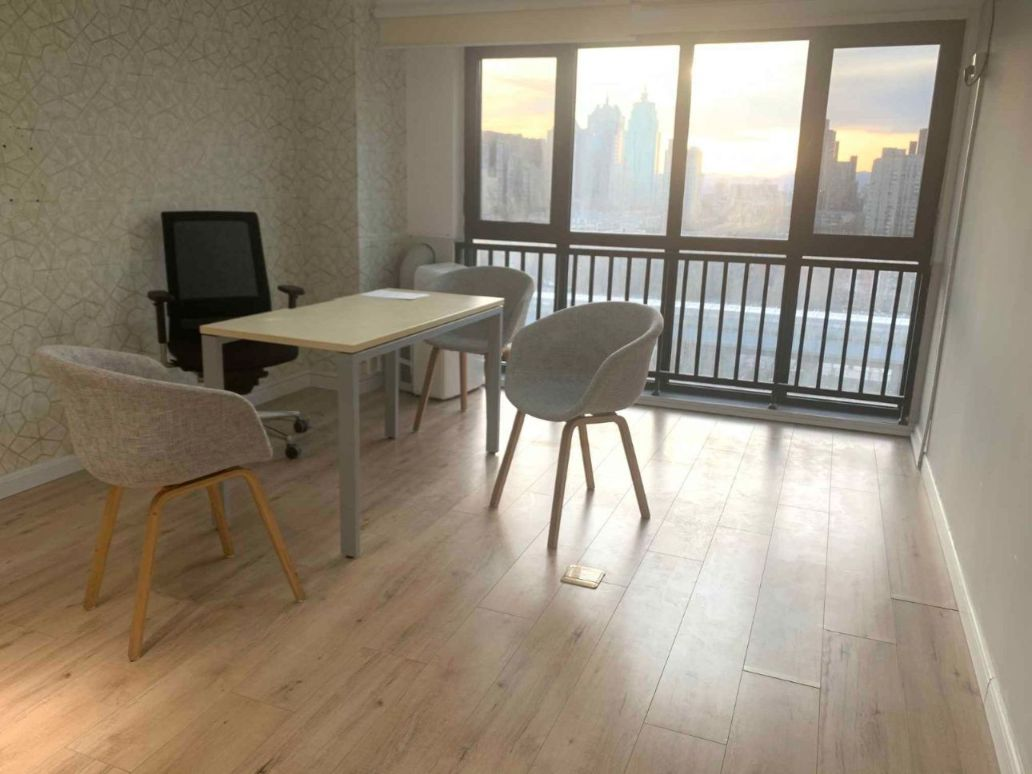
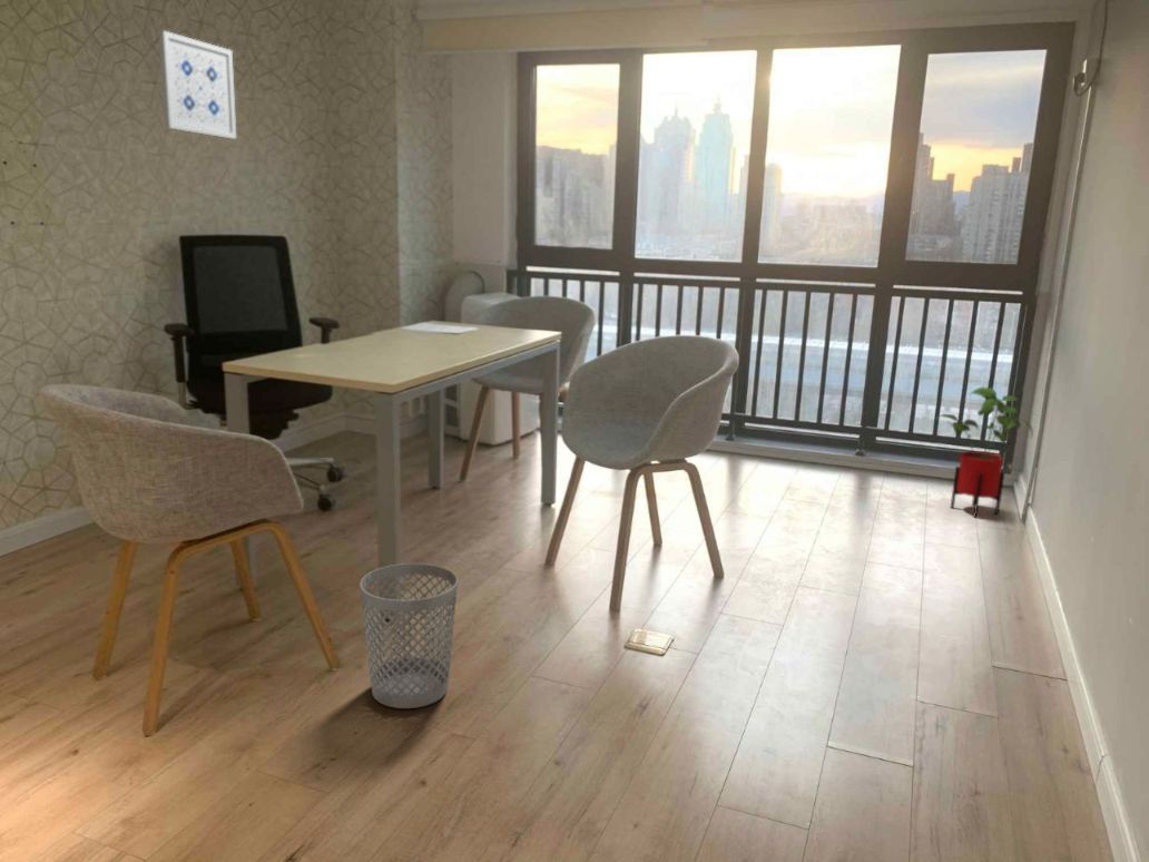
+ wastebasket [360,562,459,709]
+ wall art [157,29,237,140]
+ house plant [934,386,1034,518]
